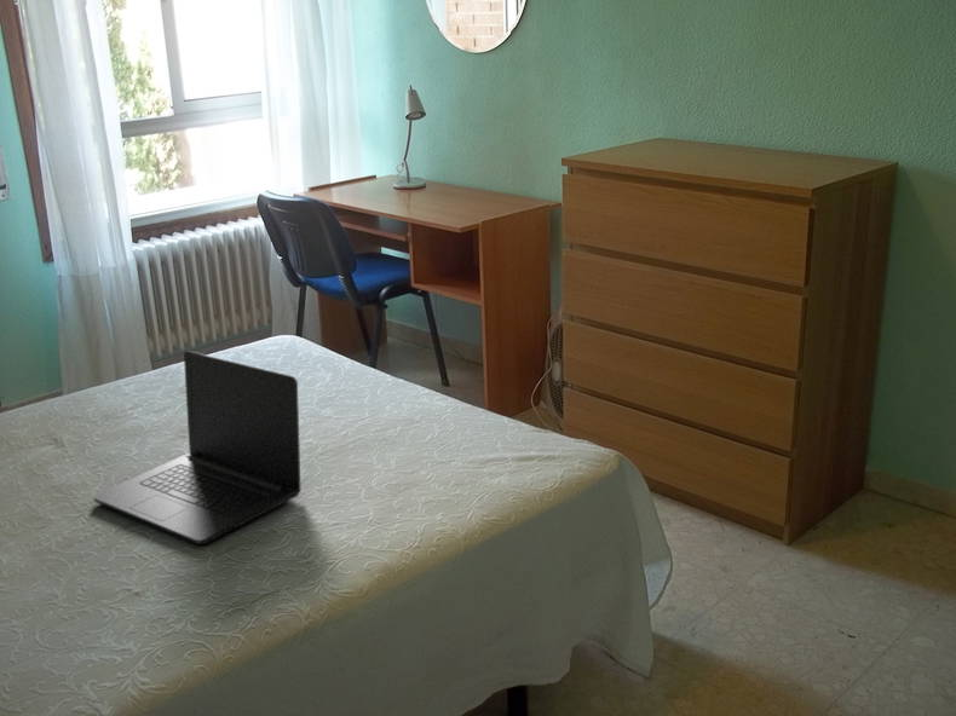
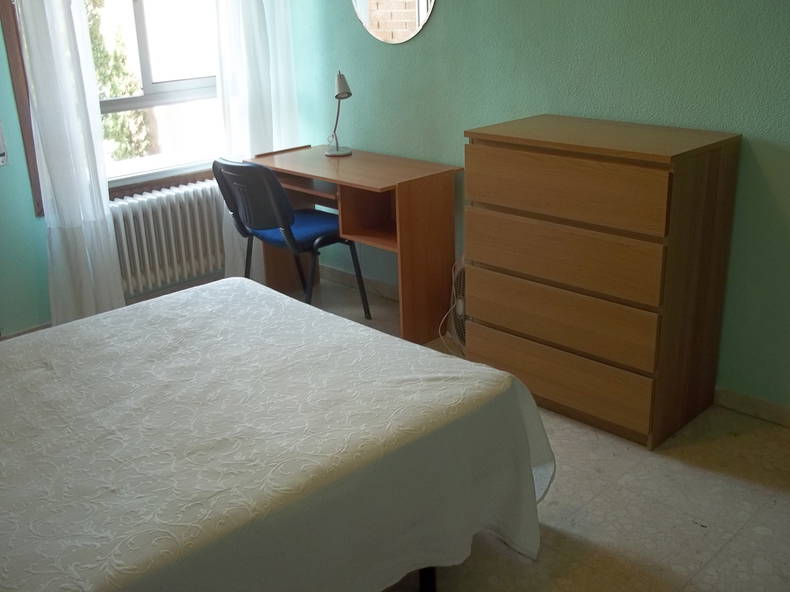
- laptop [92,350,303,545]
